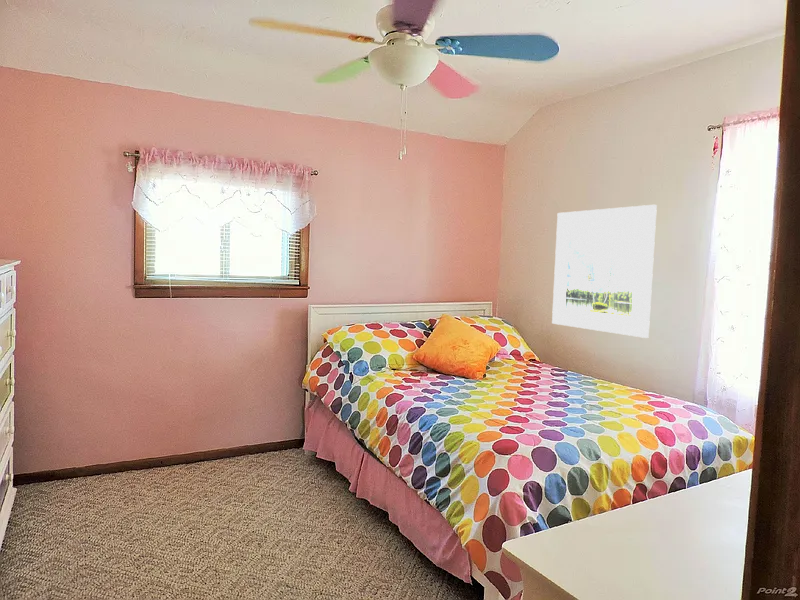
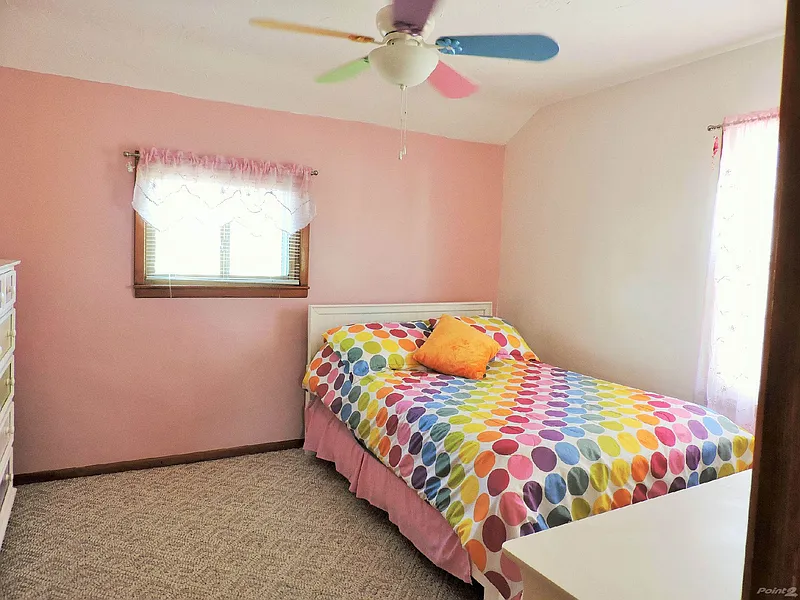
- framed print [551,204,658,339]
